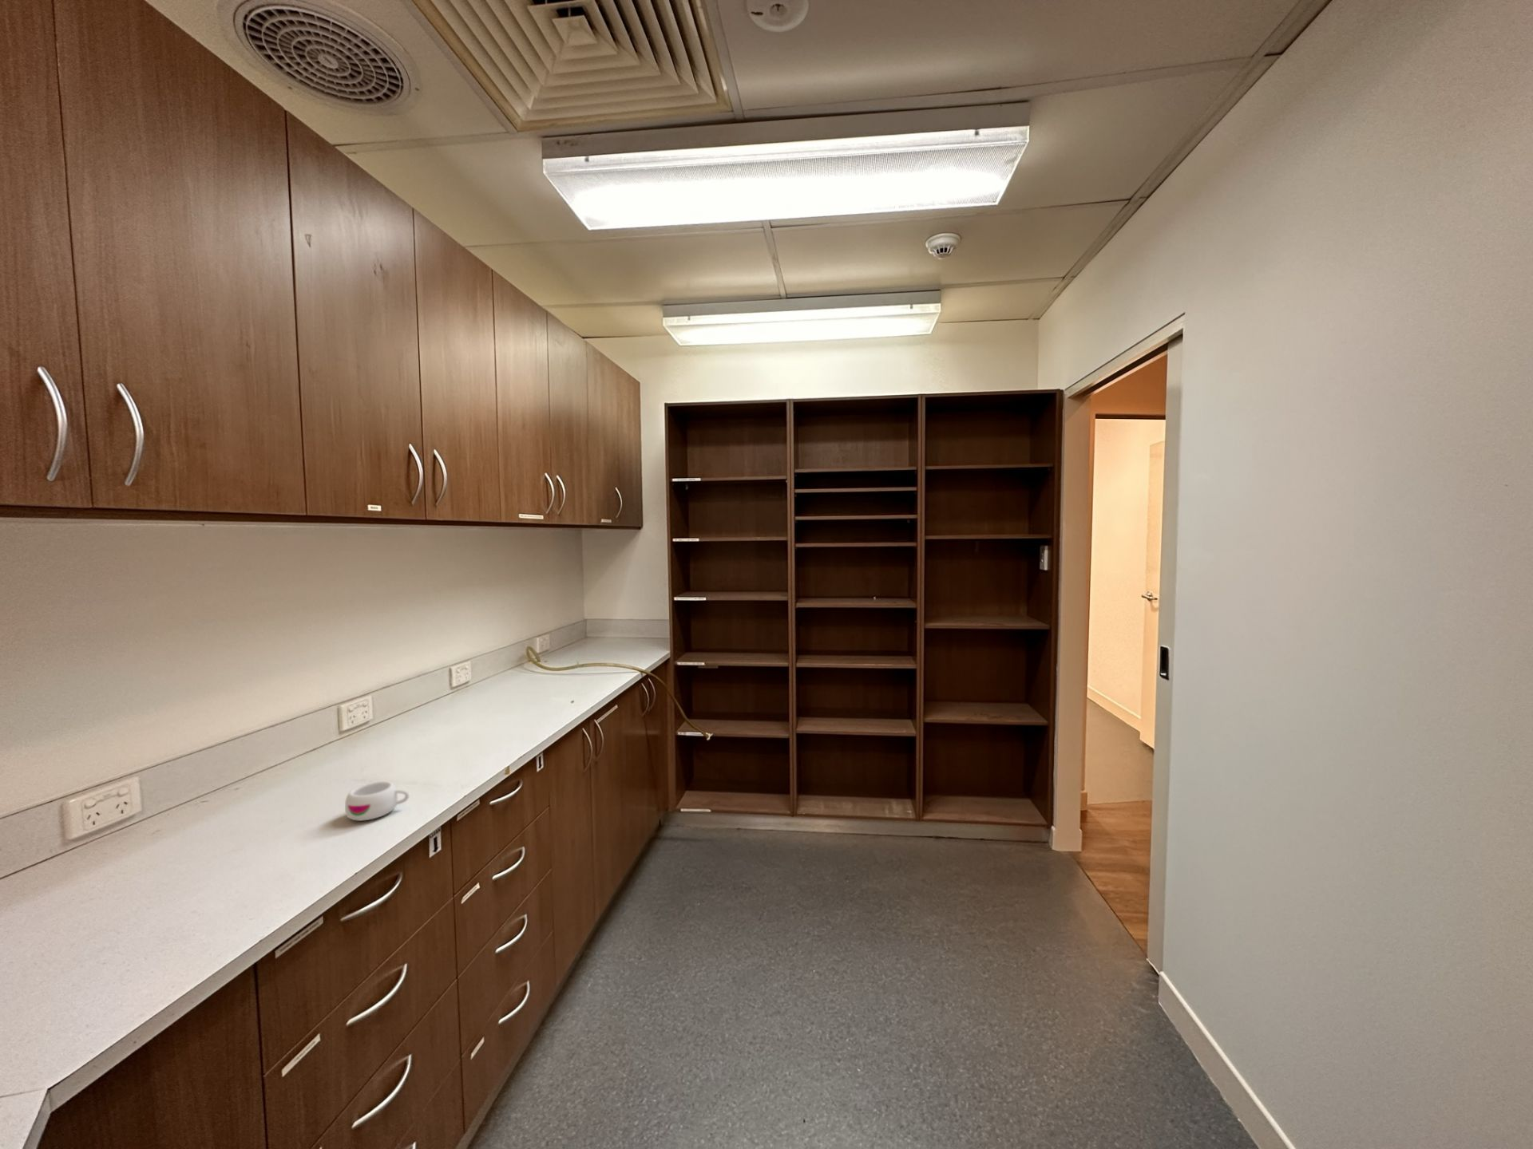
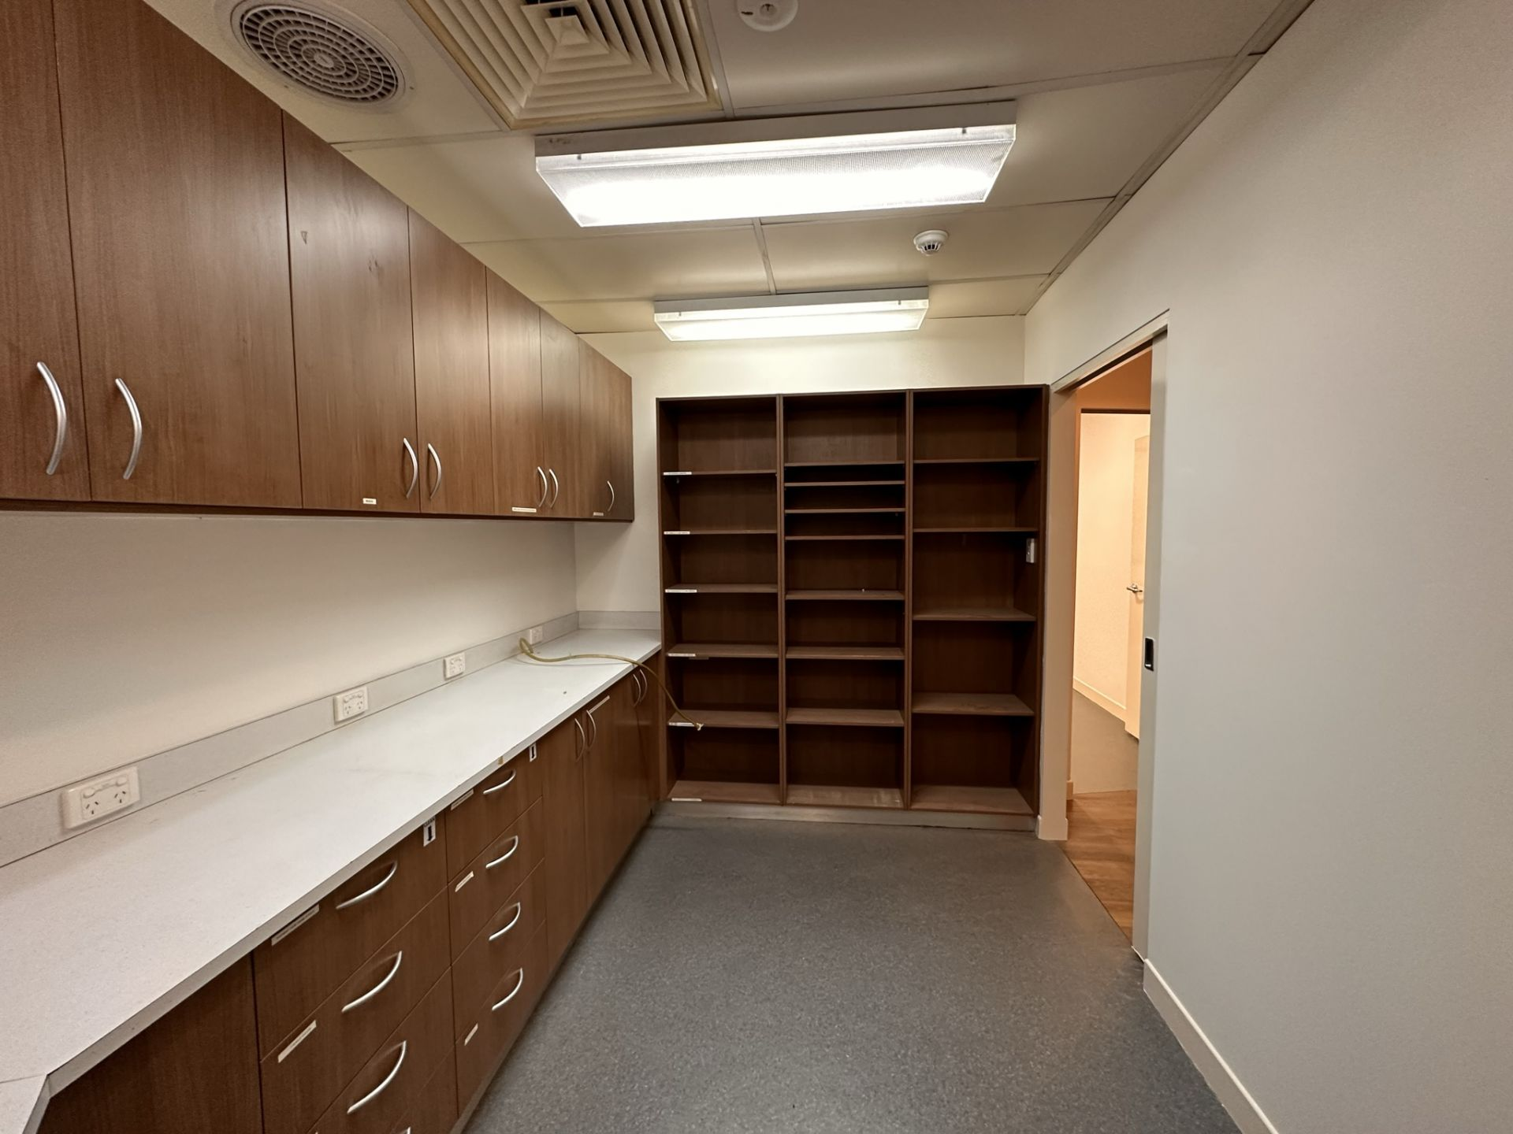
- mug [344,781,409,822]
